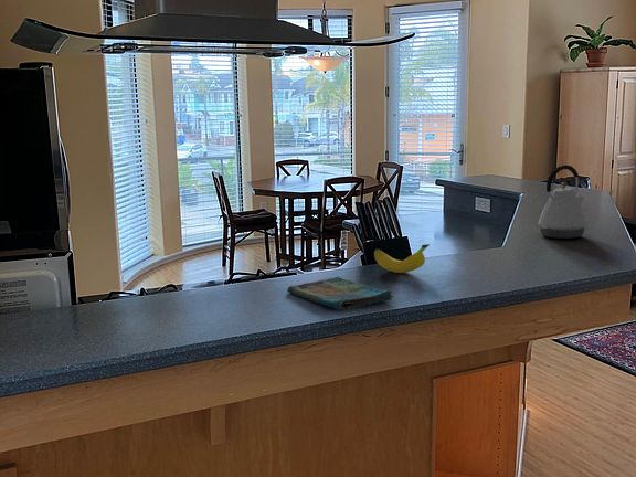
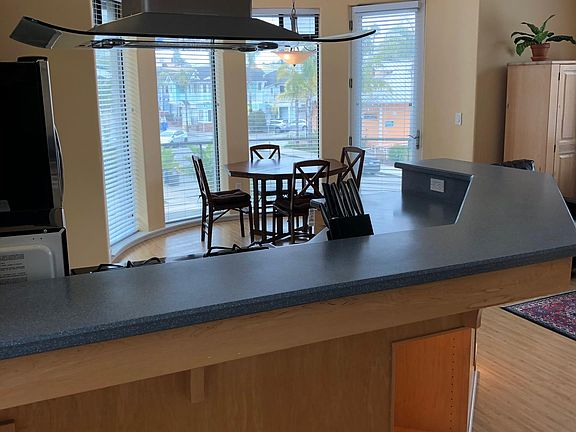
- banana [373,243,431,274]
- dish towel [286,276,394,311]
- kettle [538,163,587,240]
